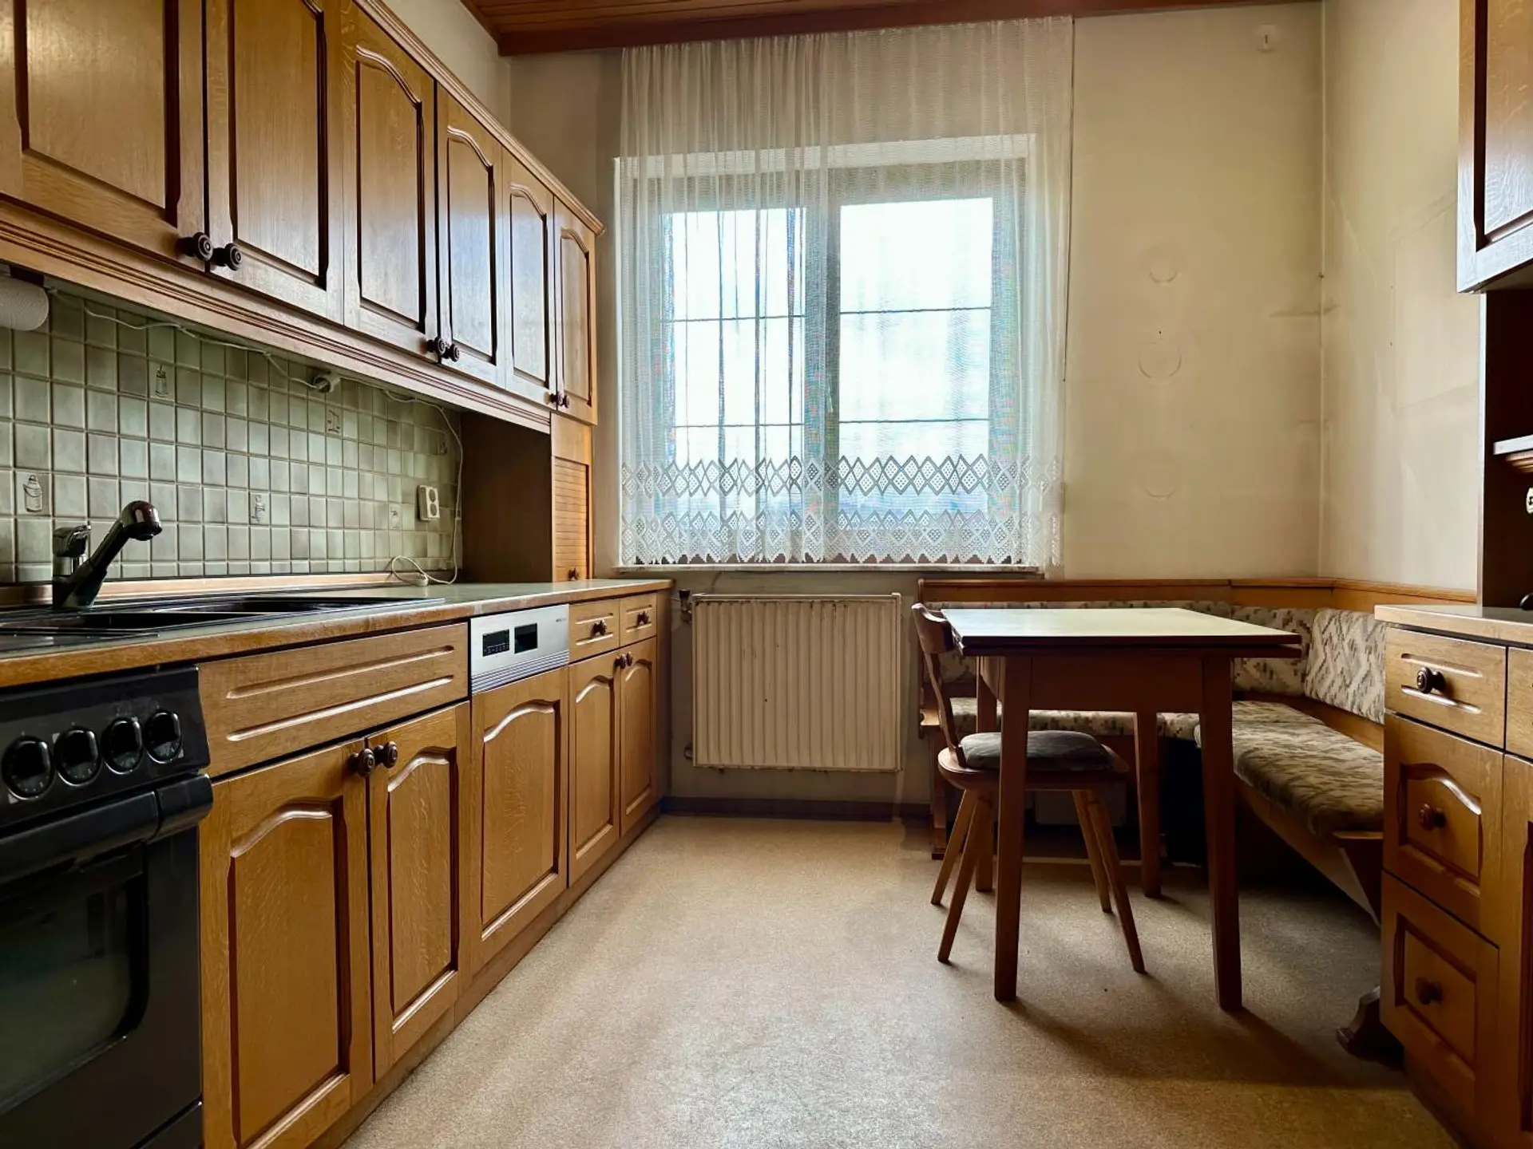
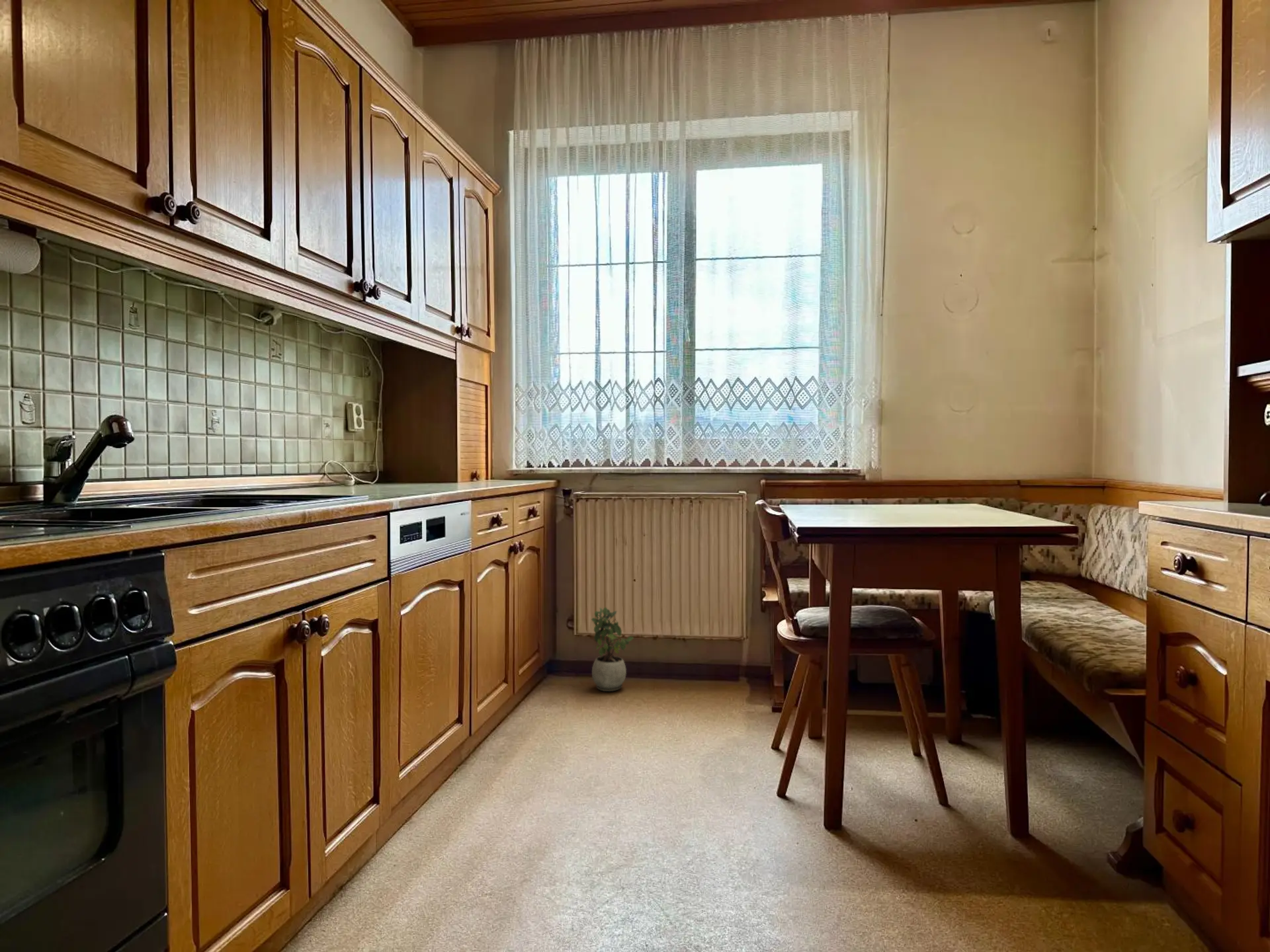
+ potted plant [591,606,634,692]
